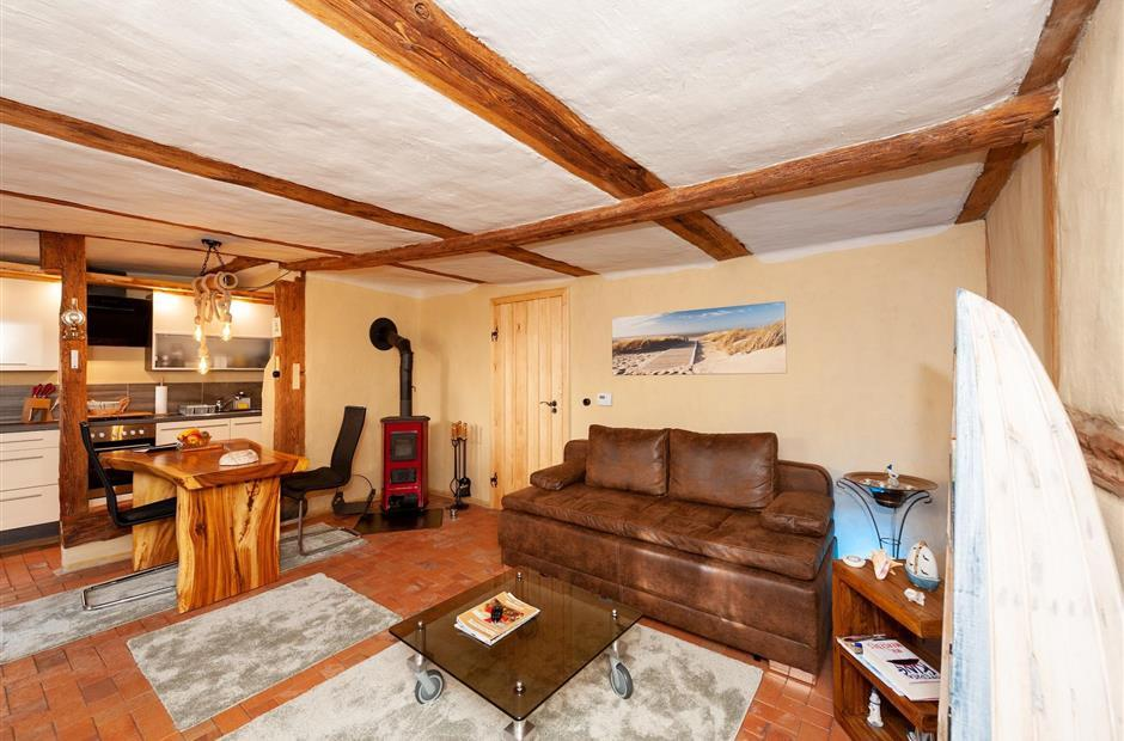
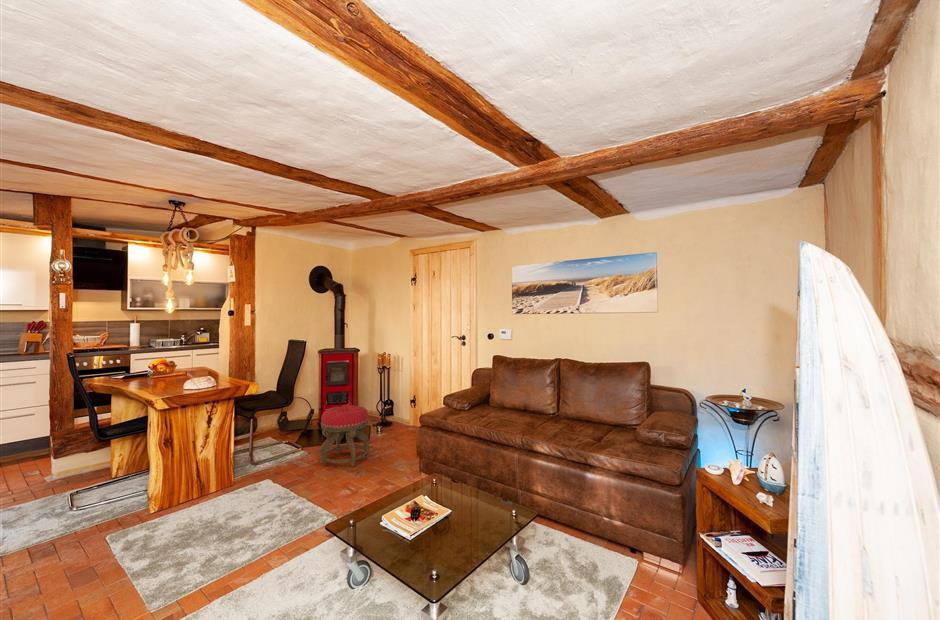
+ stool [318,404,371,467]
